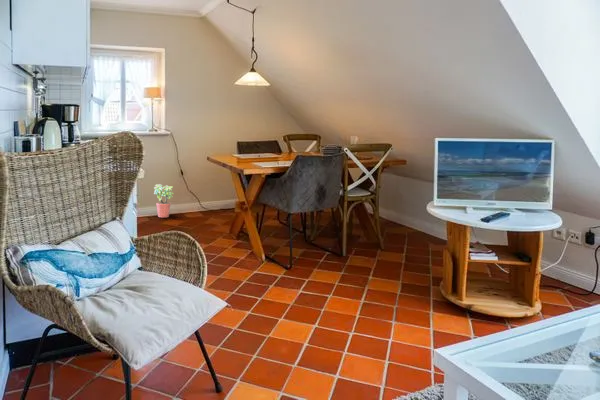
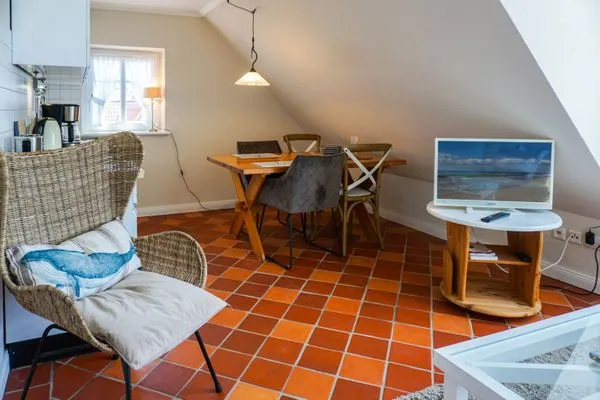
- potted plant [153,183,175,218]
